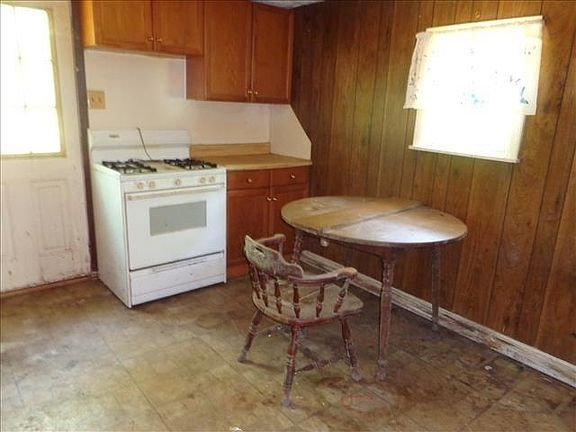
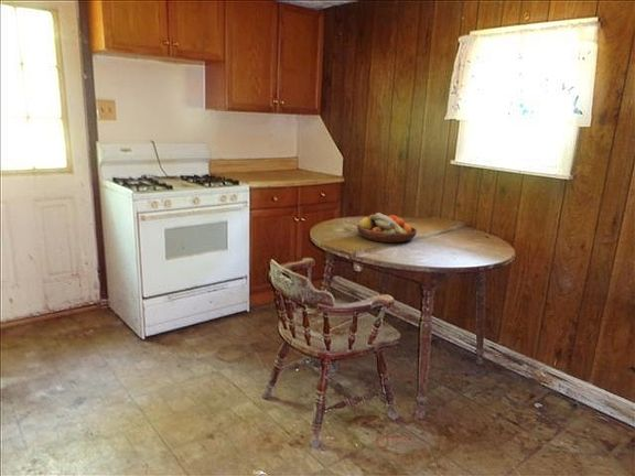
+ fruit bowl [356,212,418,244]
